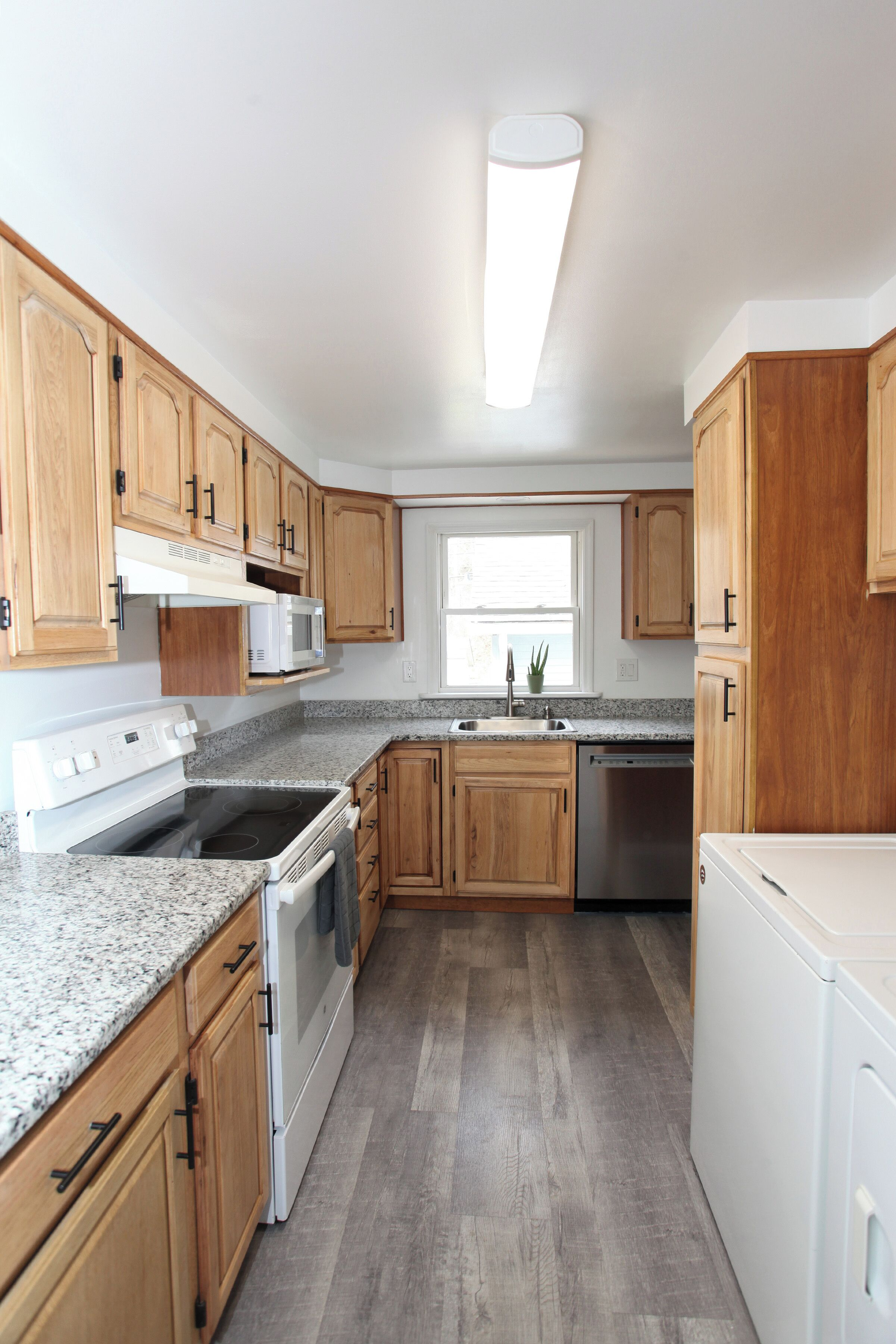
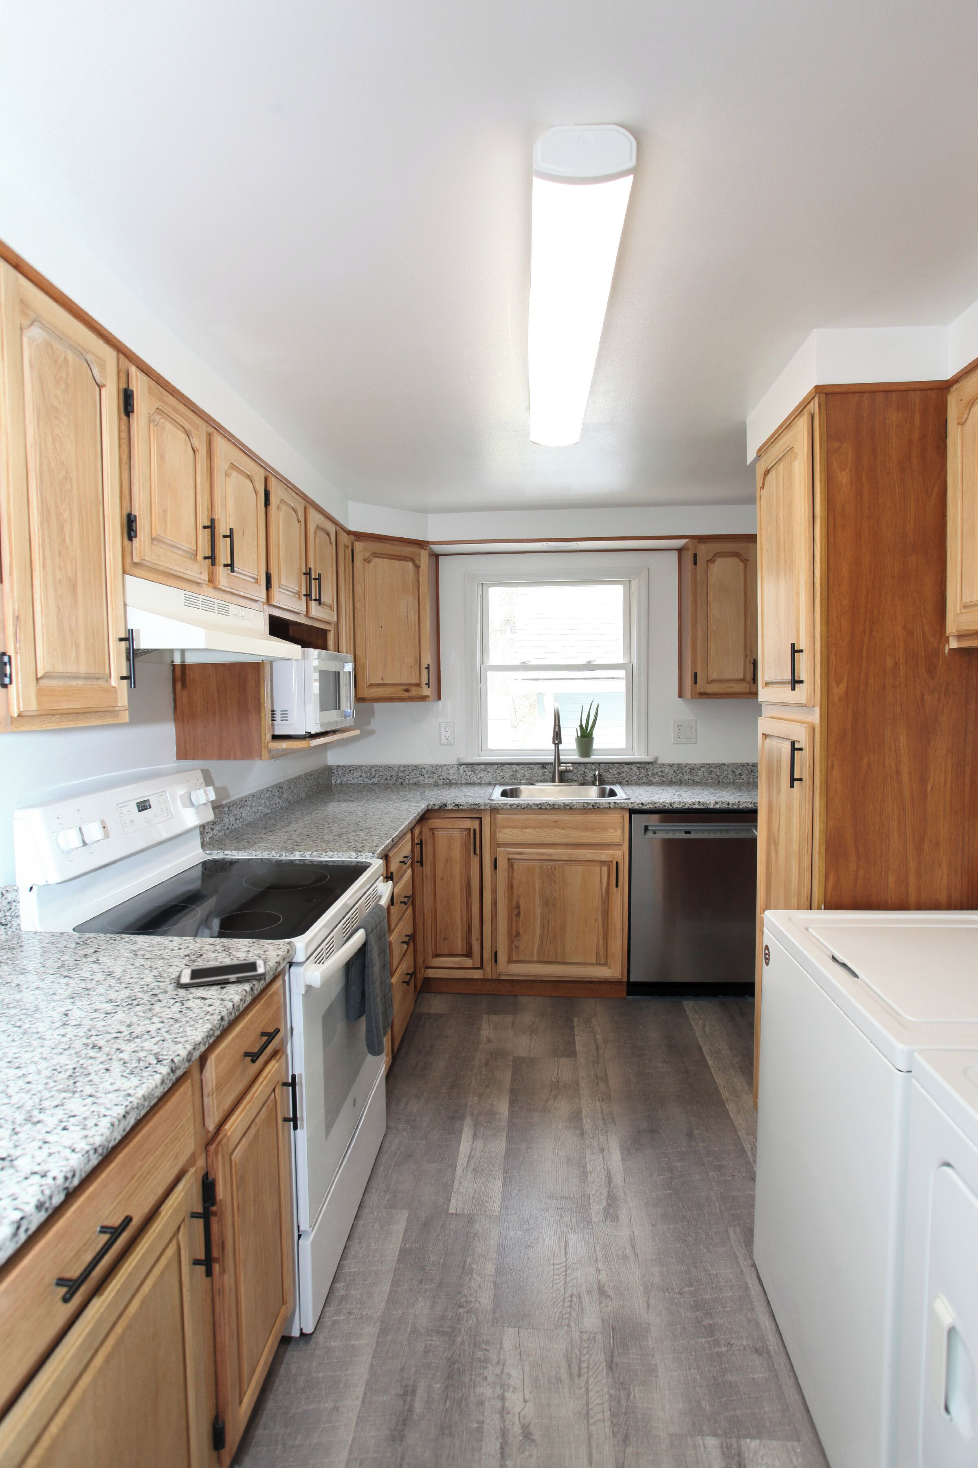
+ cell phone [178,958,266,988]
